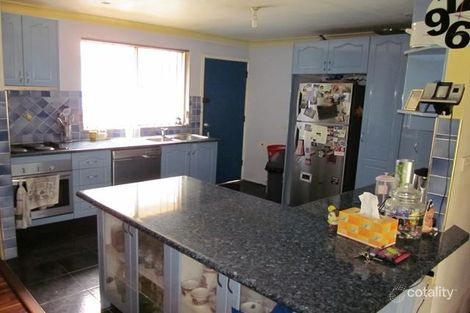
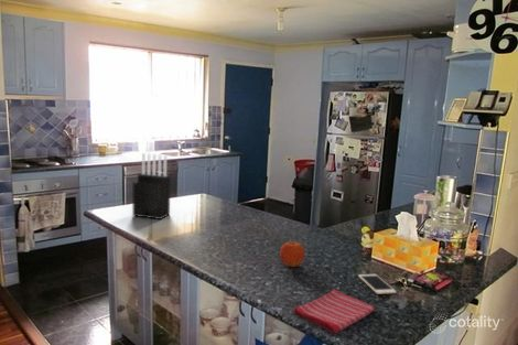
+ fruit [279,240,305,268]
+ cell phone [357,273,398,295]
+ dish towel [293,288,377,335]
+ knife block [131,152,172,220]
